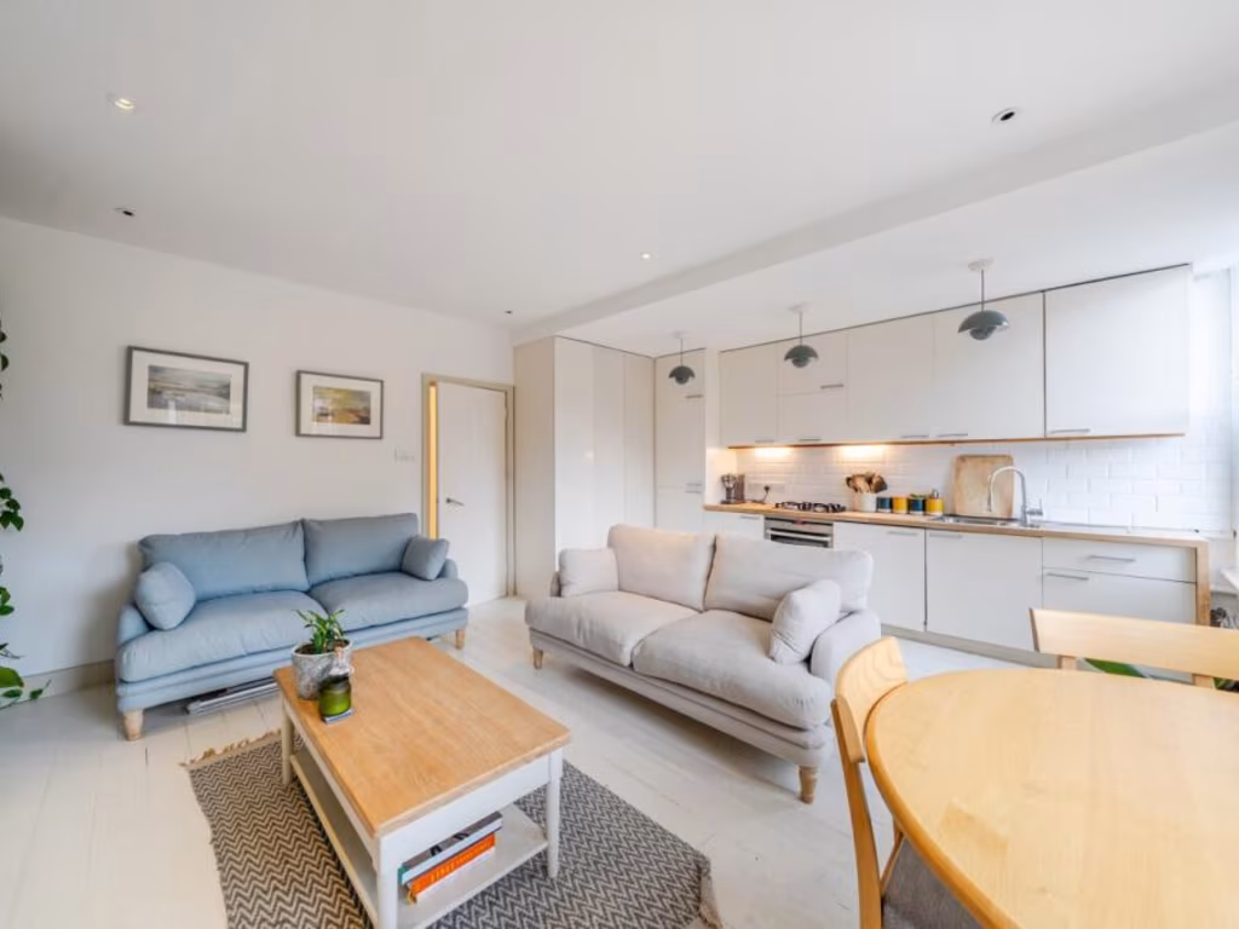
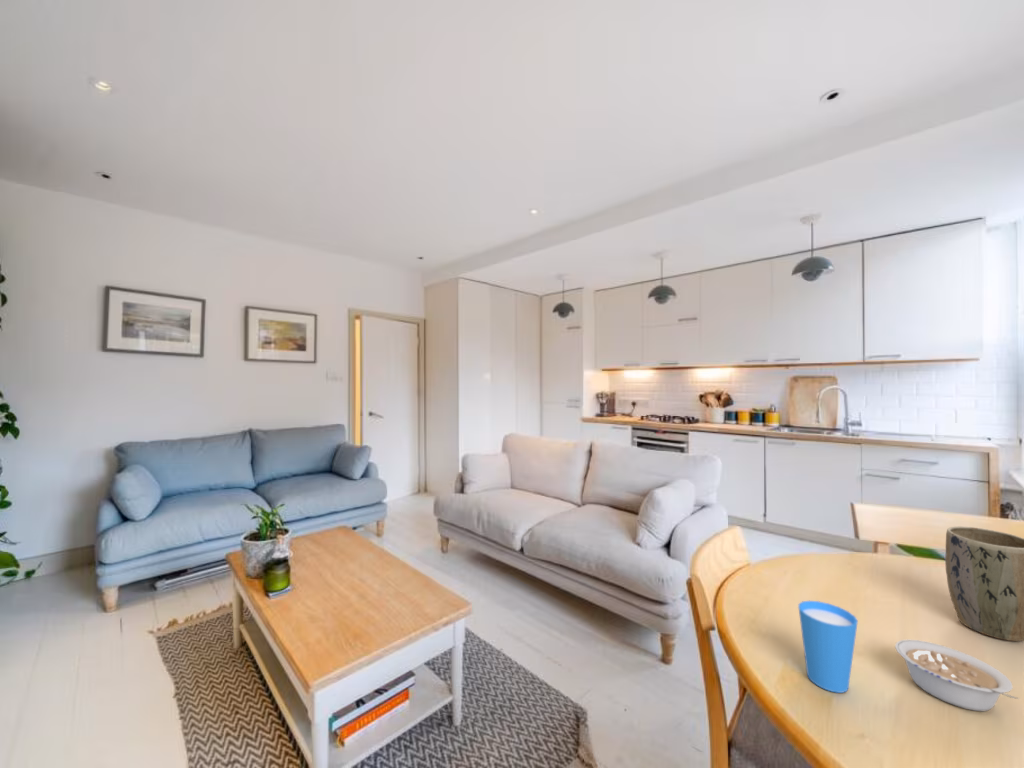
+ plant pot [944,525,1024,642]
+ cup [797,600,859,694]
+ legume [894,639,1021,712]
